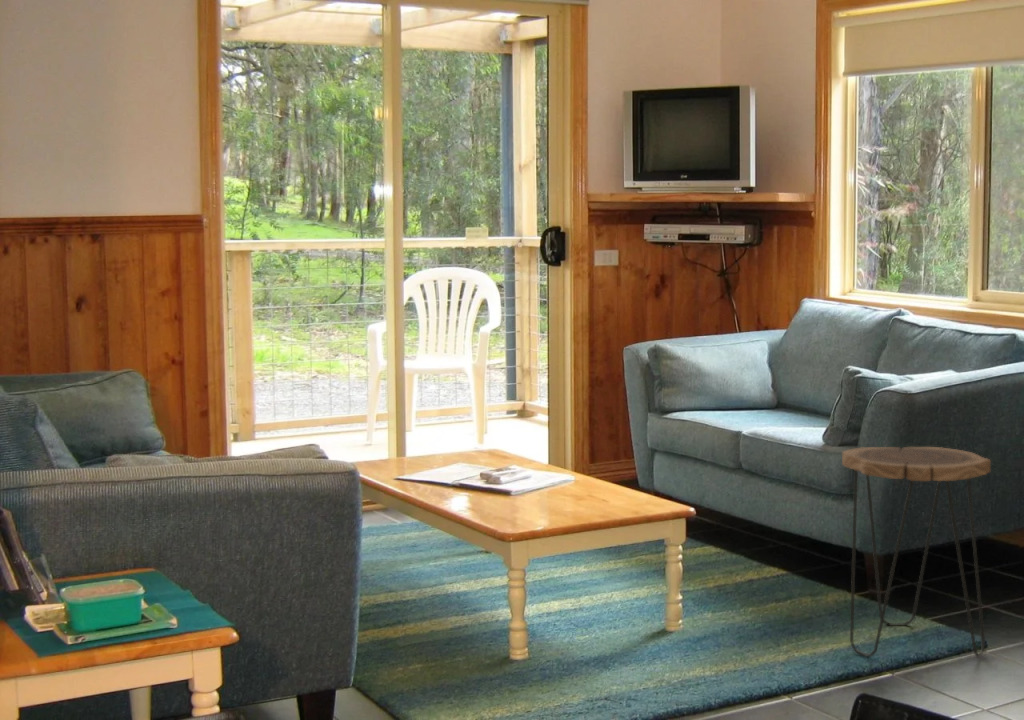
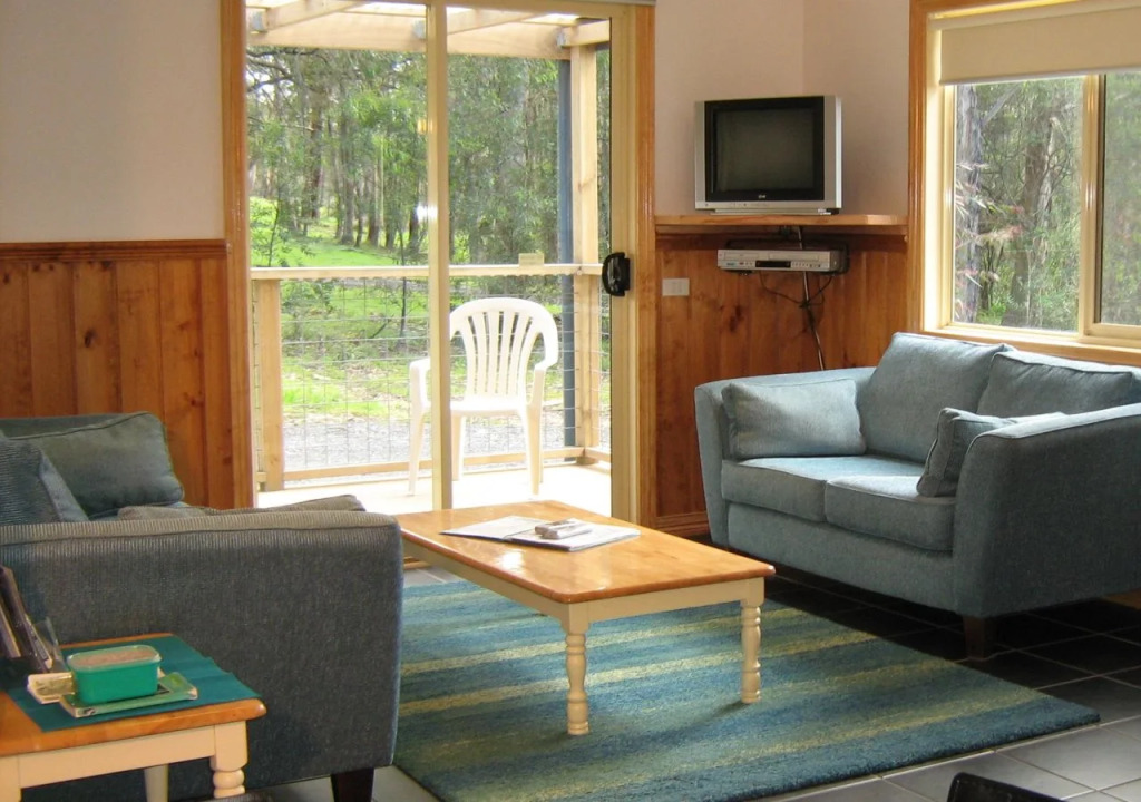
- side table [841,446,992,659]
